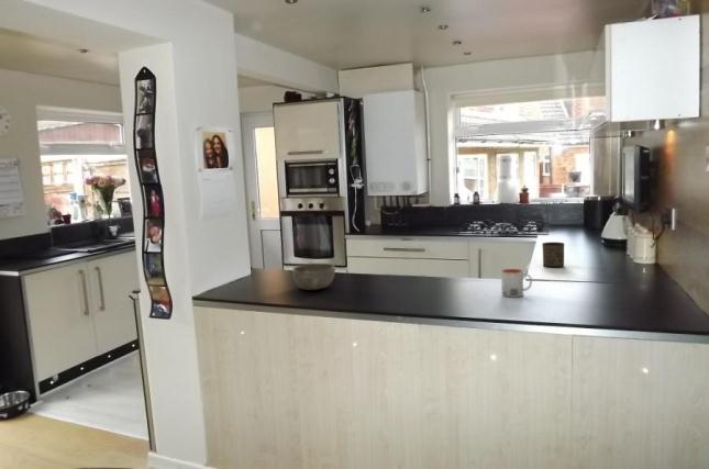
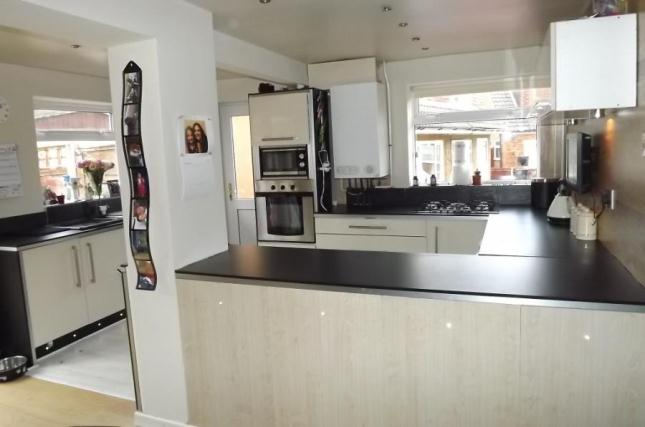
- bowl [291,263,336,291]
- mug [500,268,533,299]
- cup [541,241,565,268]
